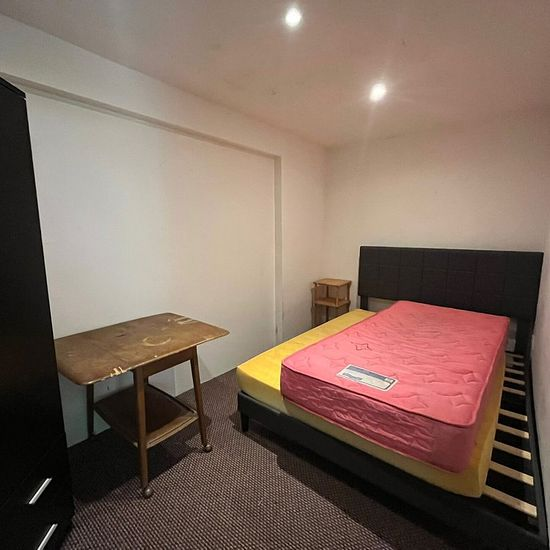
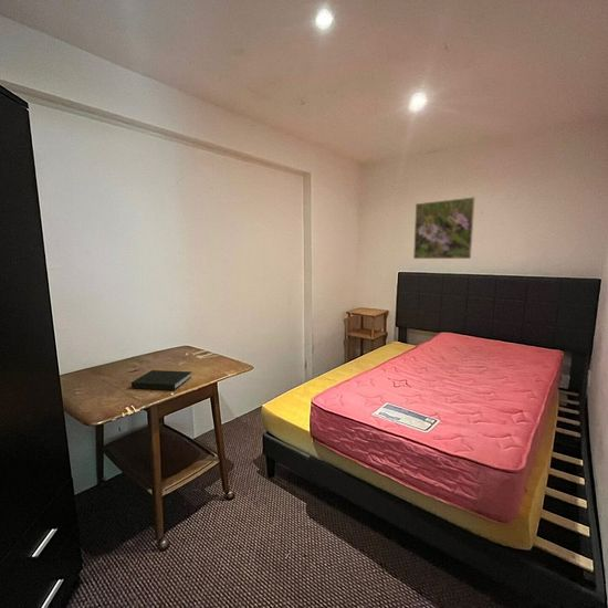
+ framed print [412,196,476,260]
+ book [130,369,192,391]
